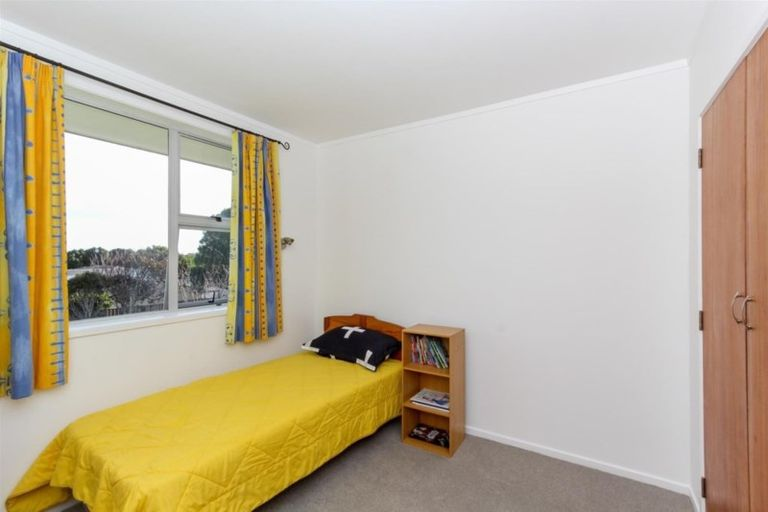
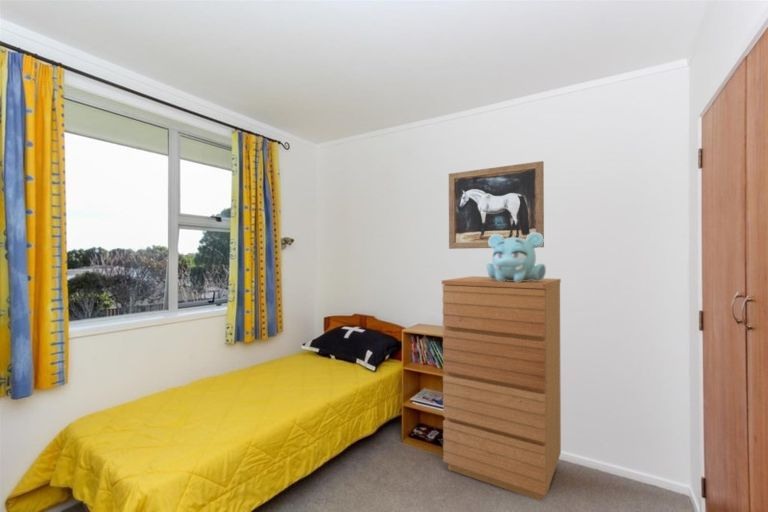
+ wall art [448,160,545,250]
+ teddy bear [486,233,547,283]
+ dresser [441,275,562,502]
